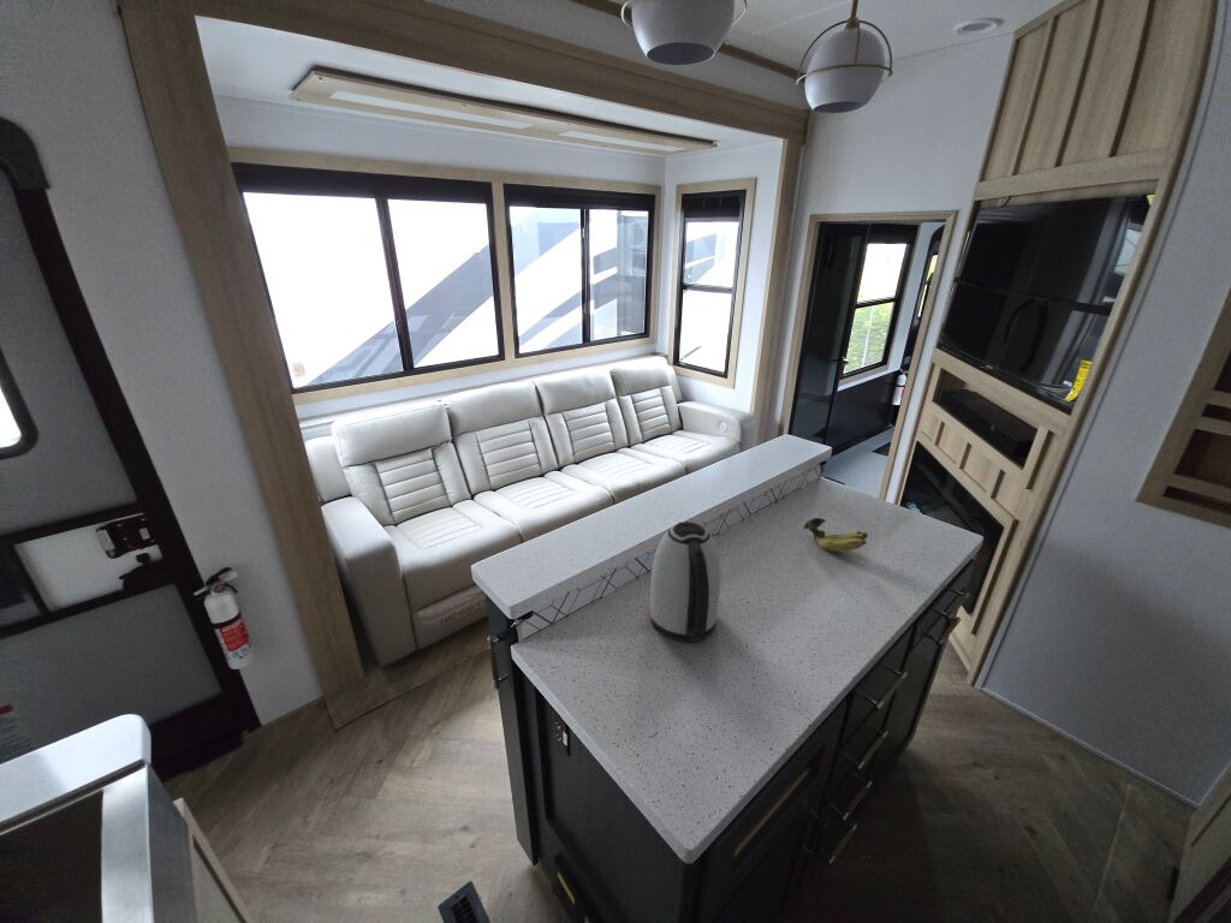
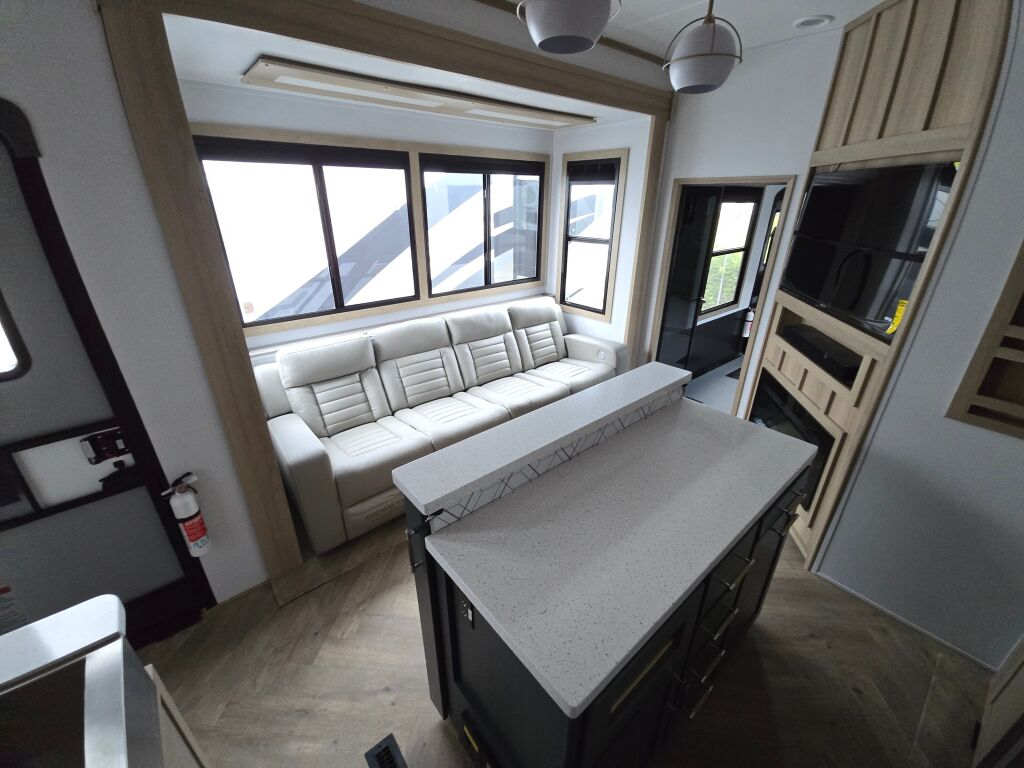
- banana [802,517,869,553]
- kettle [648,520,721,643]
